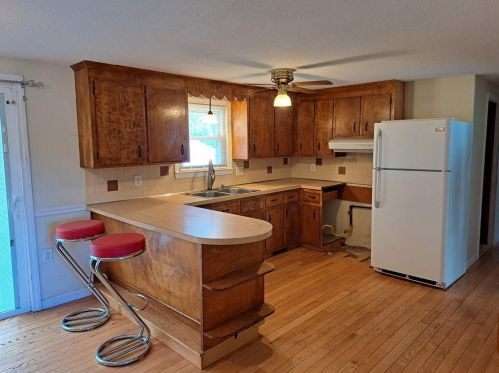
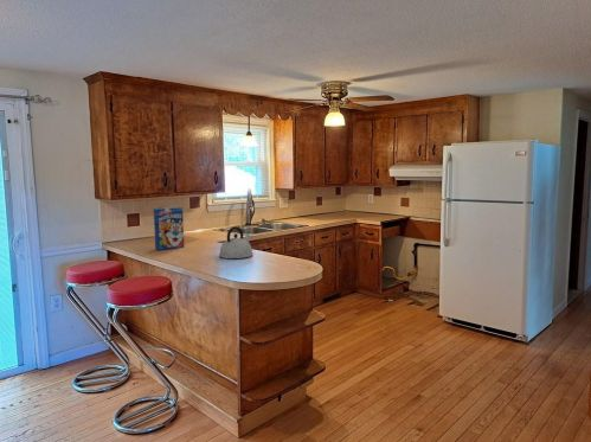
+ cereal box [153,206,186,251]
+ kettle [218,225,255,260]
